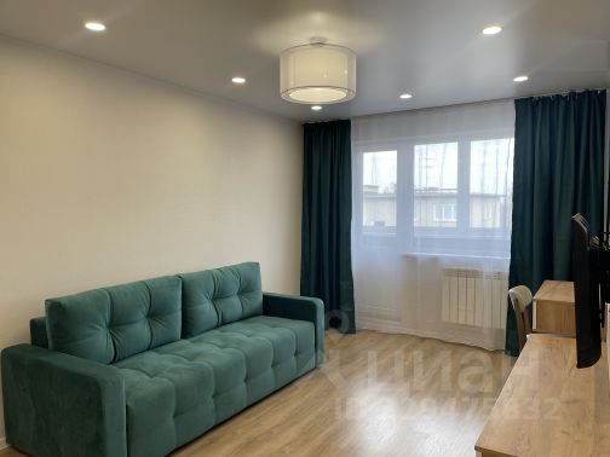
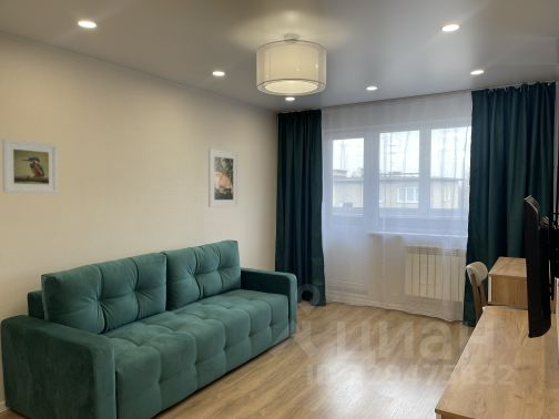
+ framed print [1,137,59,194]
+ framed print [207,147,238,208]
